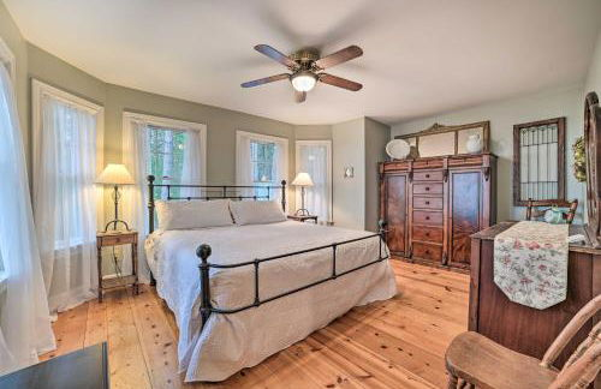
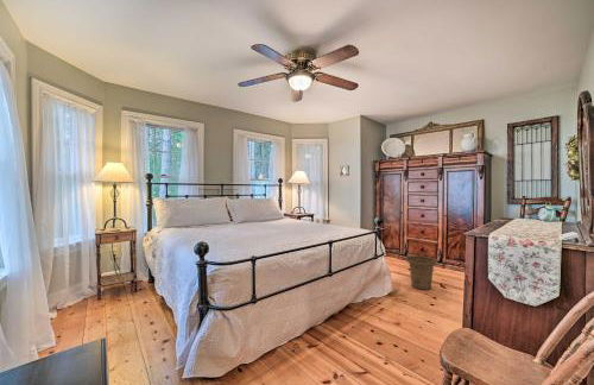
+ basket [404,254,438,291]
